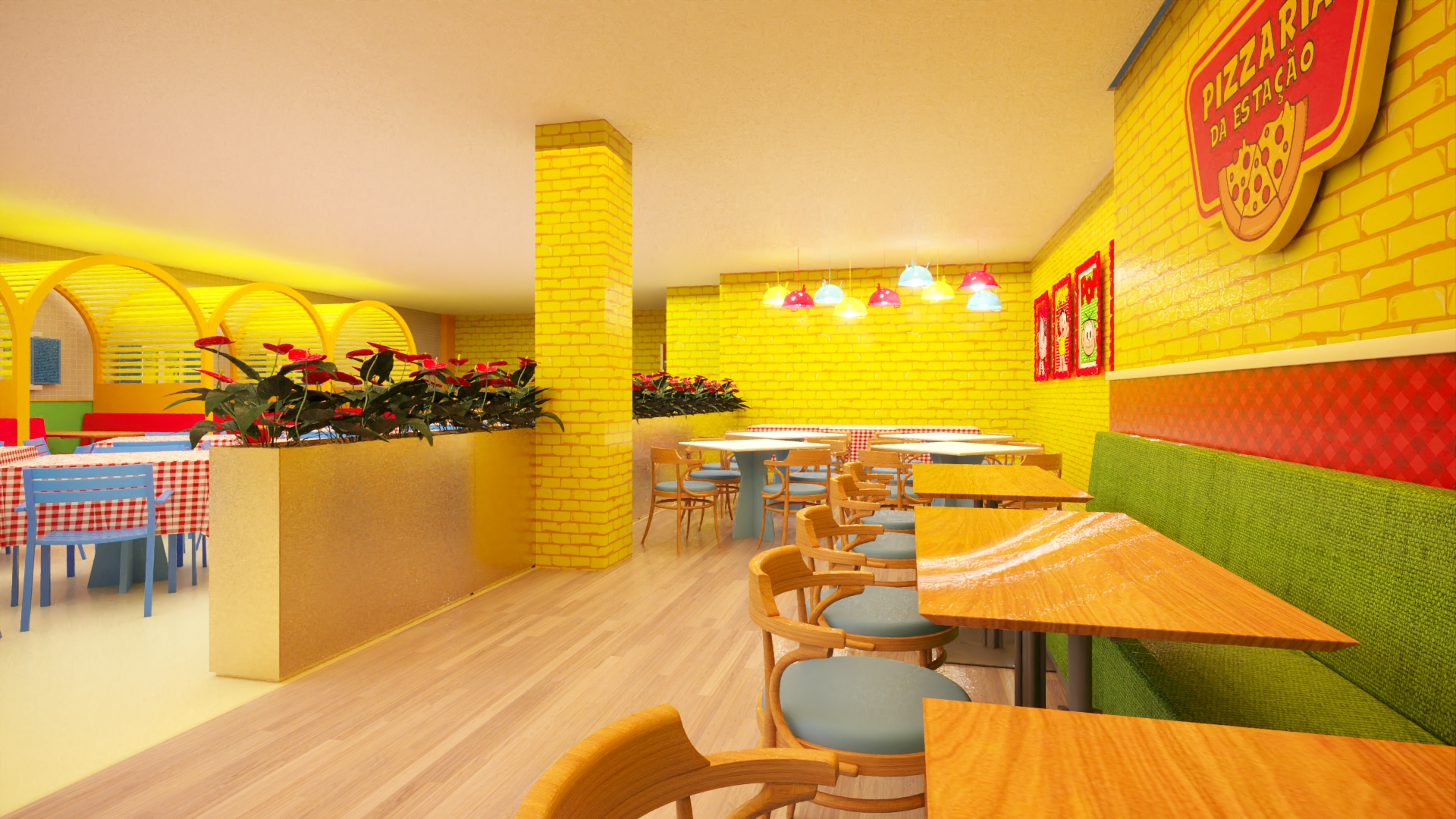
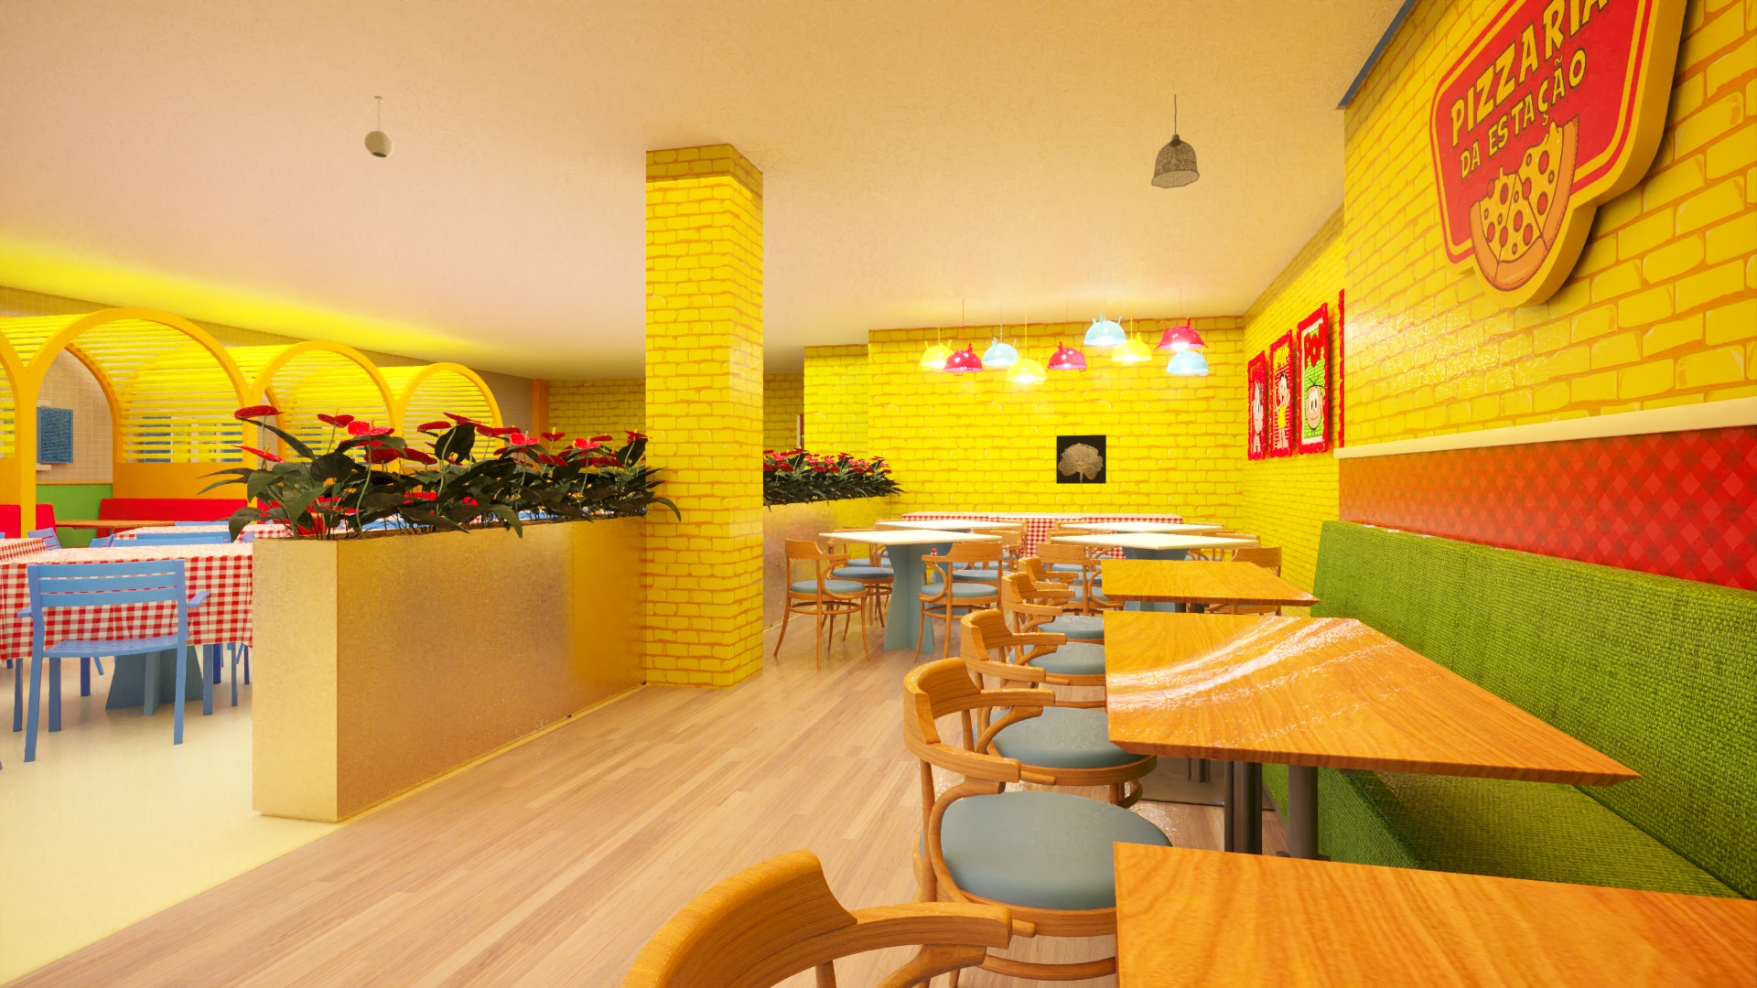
+ pendant light [363,95,395,158]
+ wall art [1055,433,1108,485]
+ pendant lamp [1150,93,1201,189]
